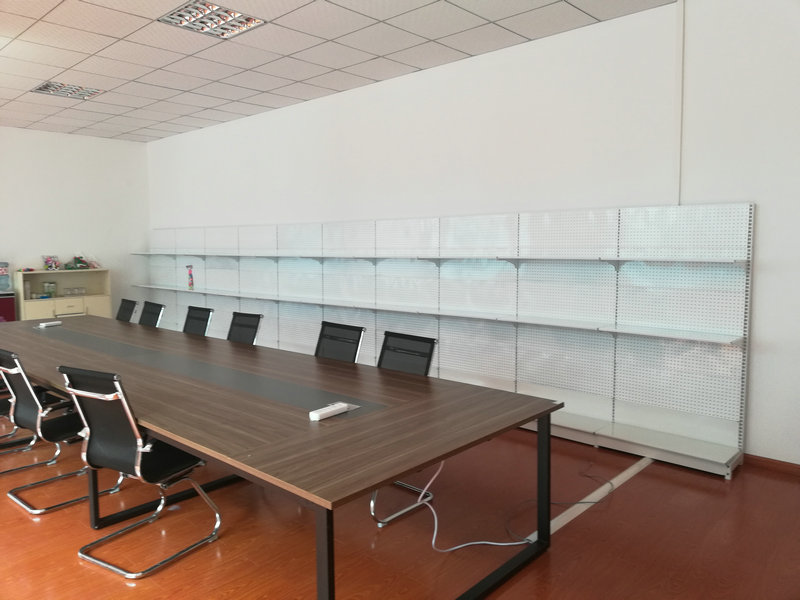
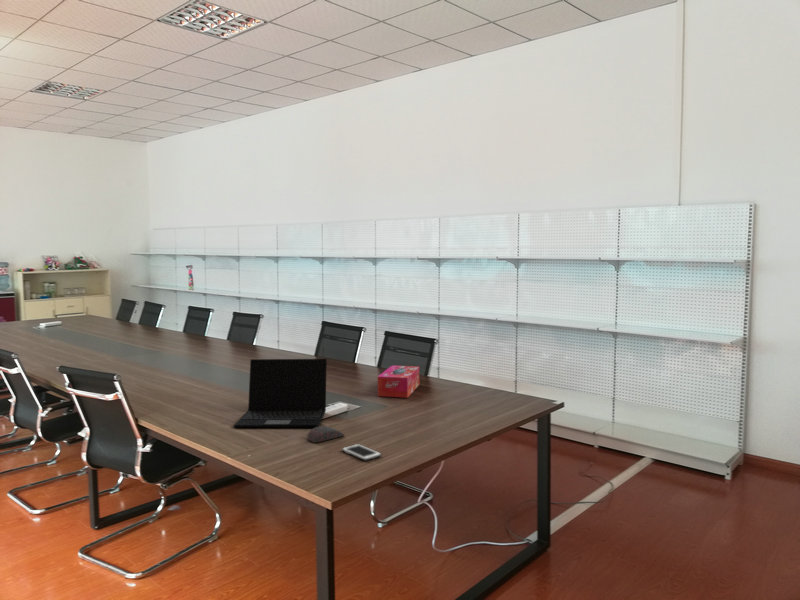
+ tissue box [377,364,420,399]
+ computer mouse [306,425,345,443]
+ laptop [233,358,328,429]
+ cell phone [341,443,382,462]
